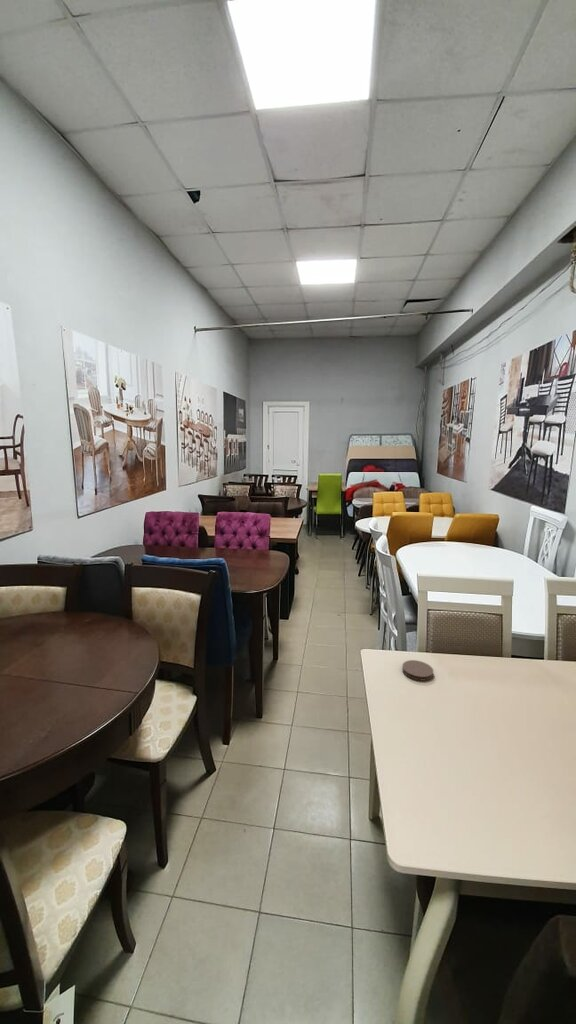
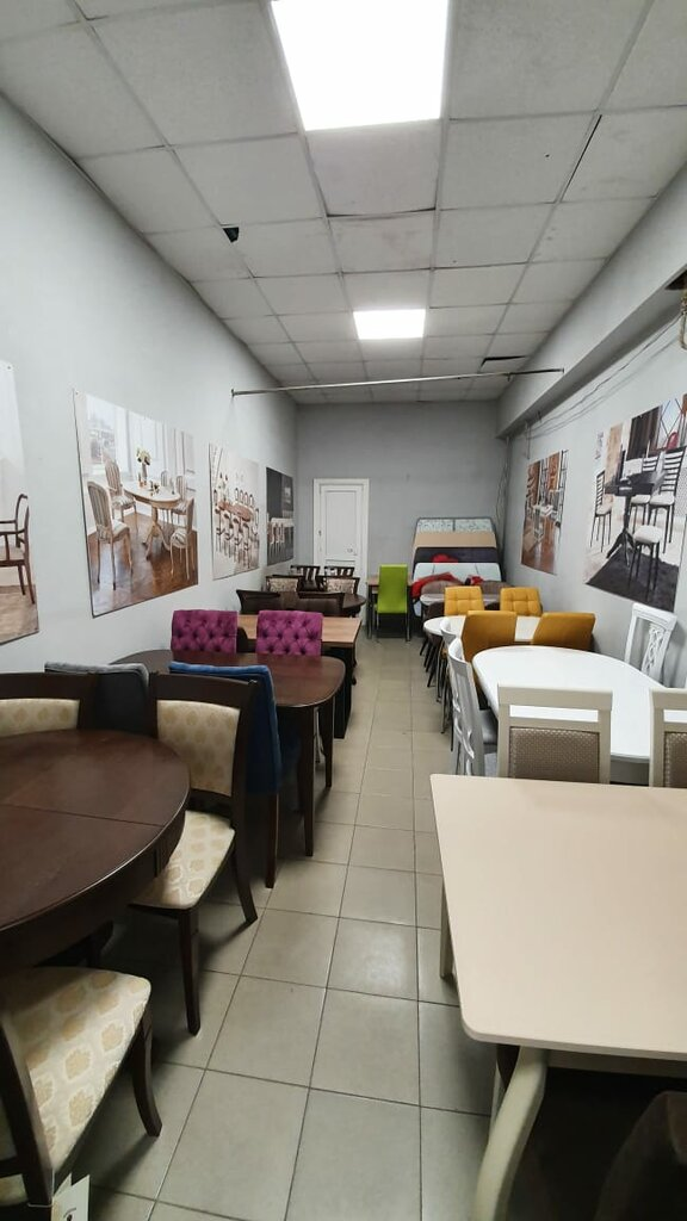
- coaster [401,659,435,682]
